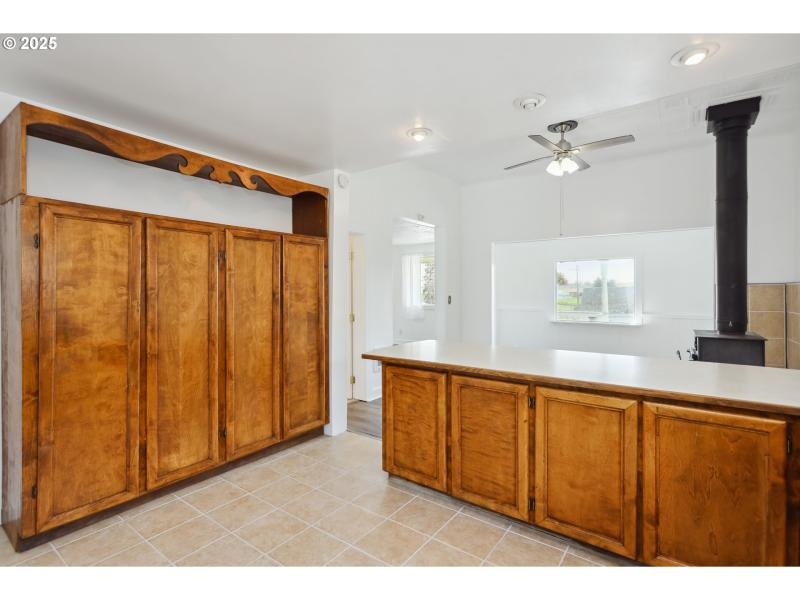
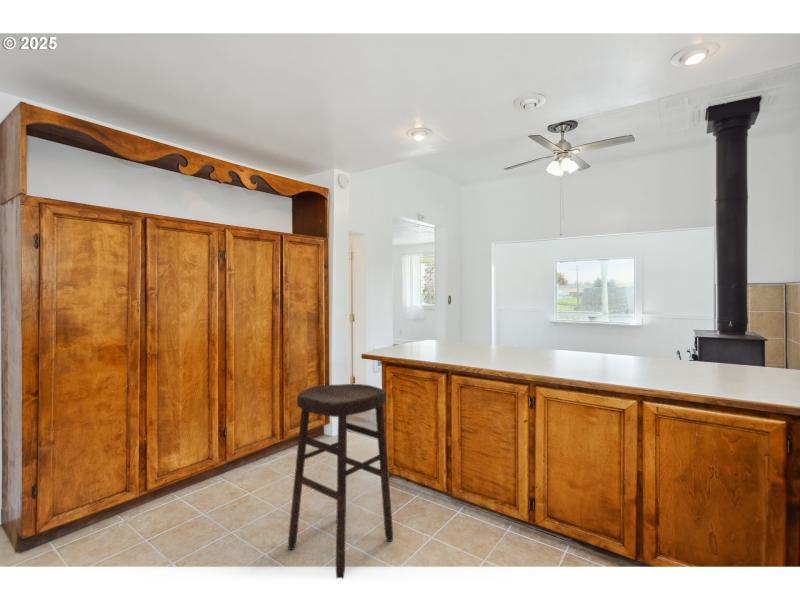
+ stool [287,383,394,580]
